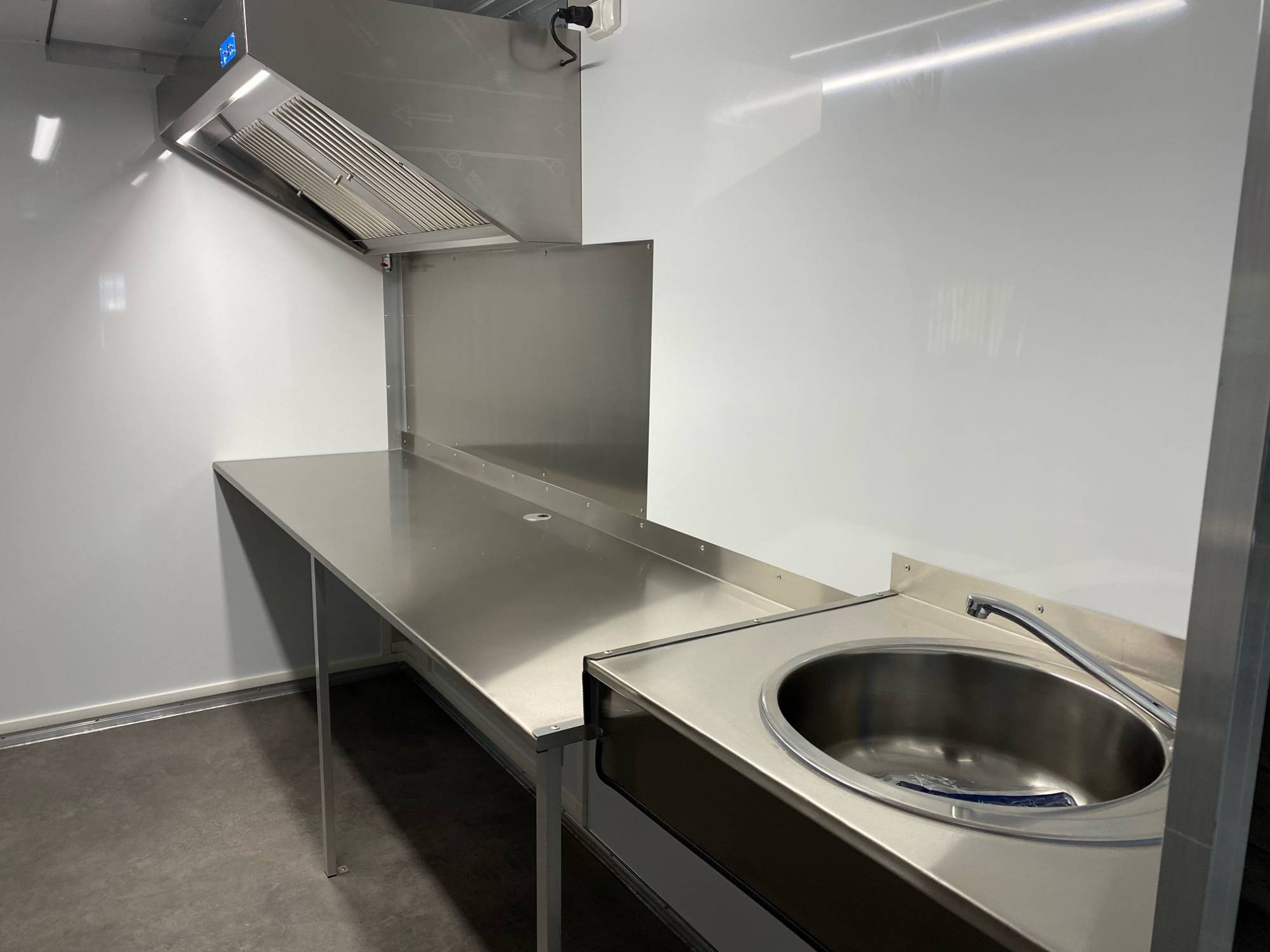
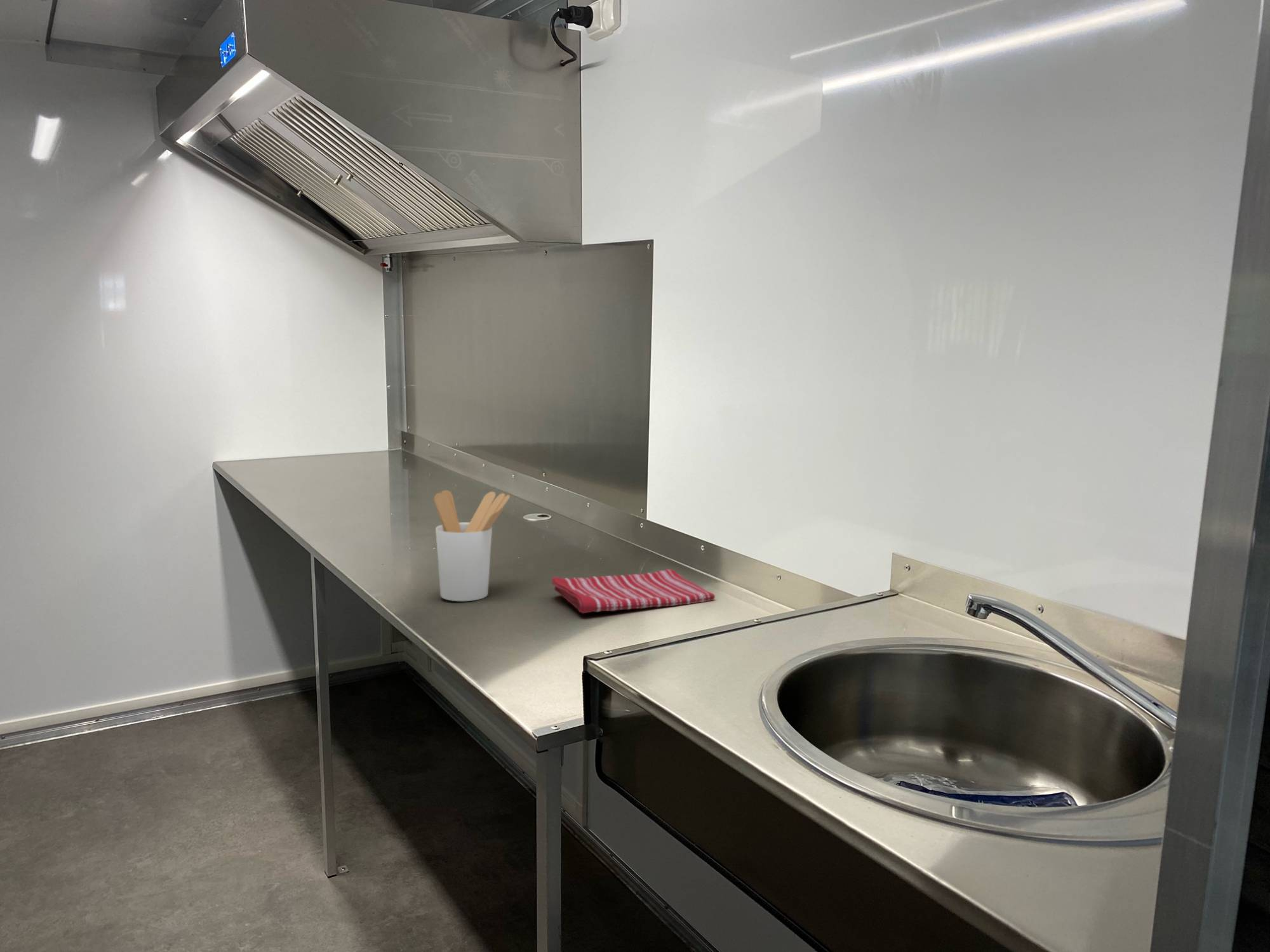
+ dish towel [551,569,716,614]
+ utensil holder [433,489,511,602]
